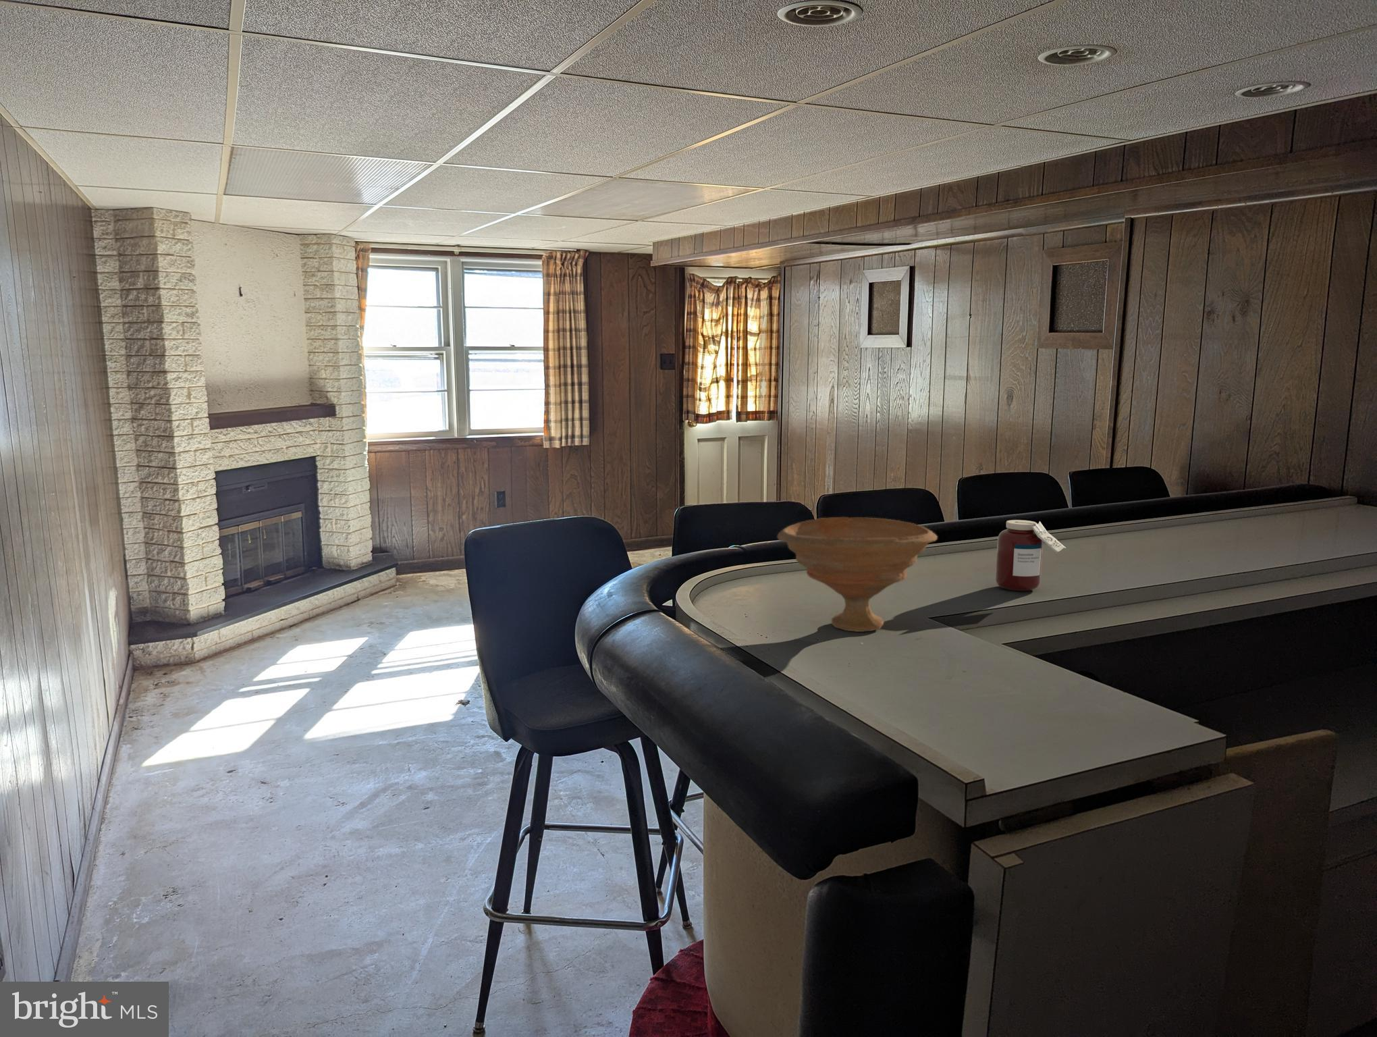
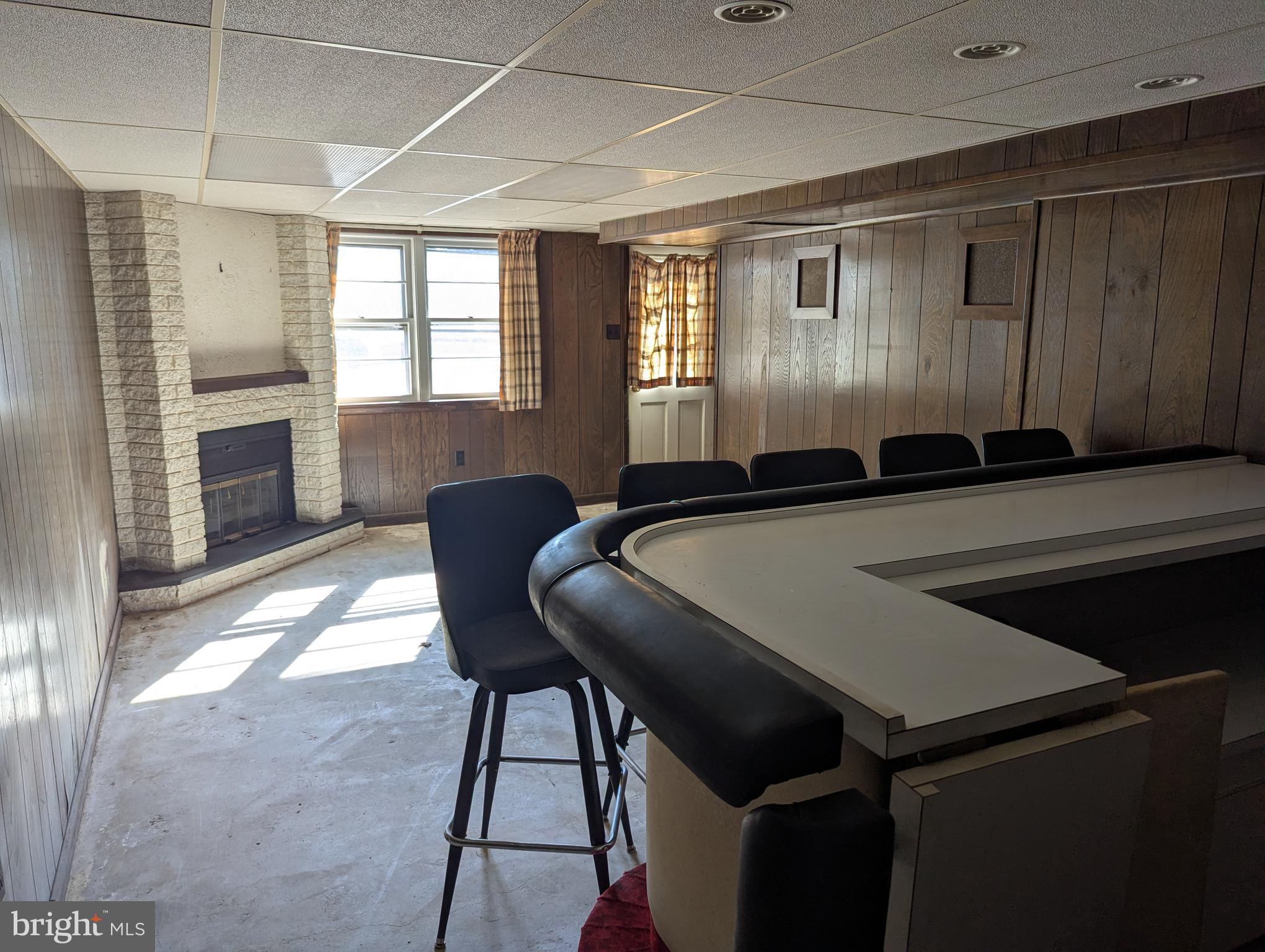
- bowl [776,516,938,633]
- jar [995,520,1067,591]
